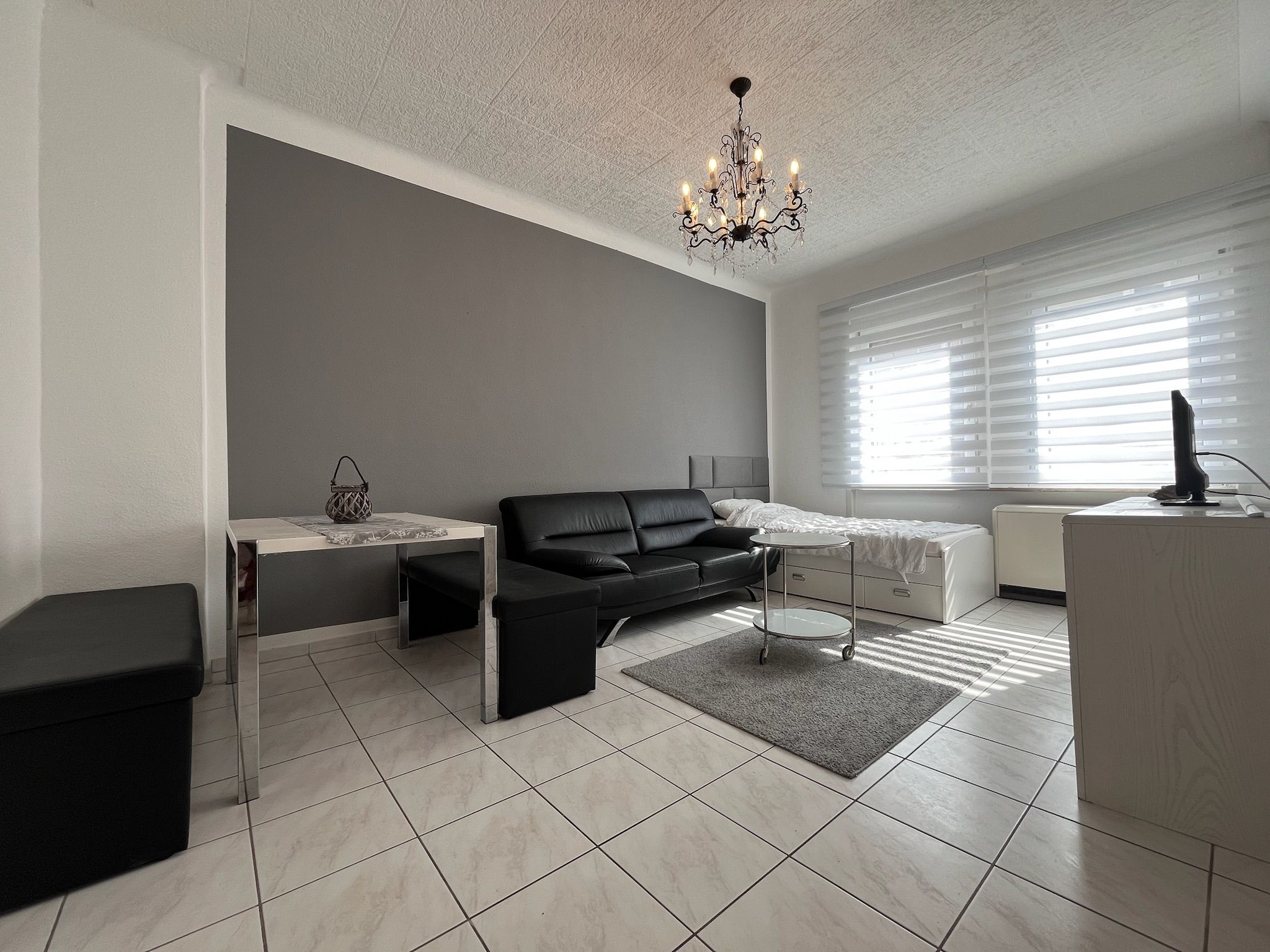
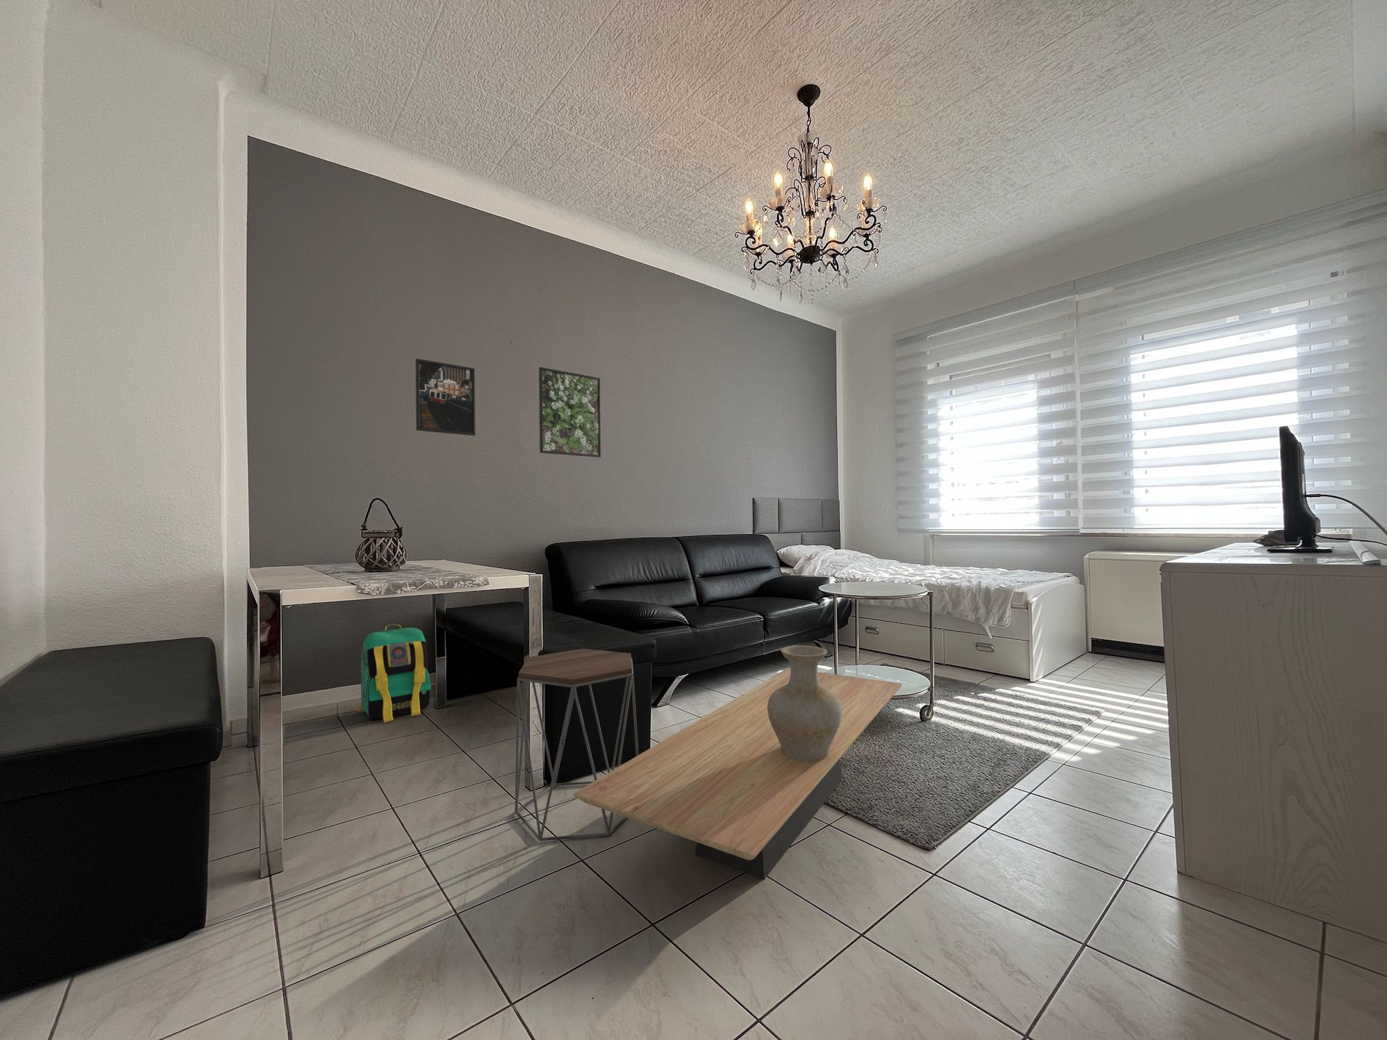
+ side table [514,648,639,841]
+ vase [768,645,842,761]
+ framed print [538,366,602,458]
+ coffee table [573,666,903,881]
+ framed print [415,358,476,437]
+ backpack [355,624,431,723]
